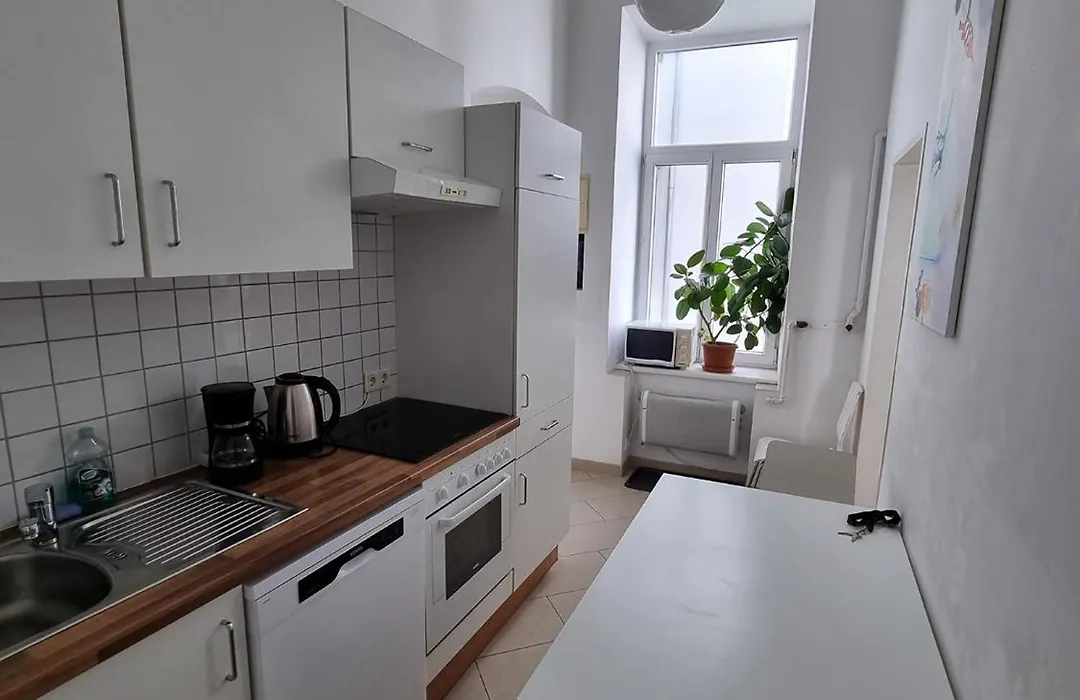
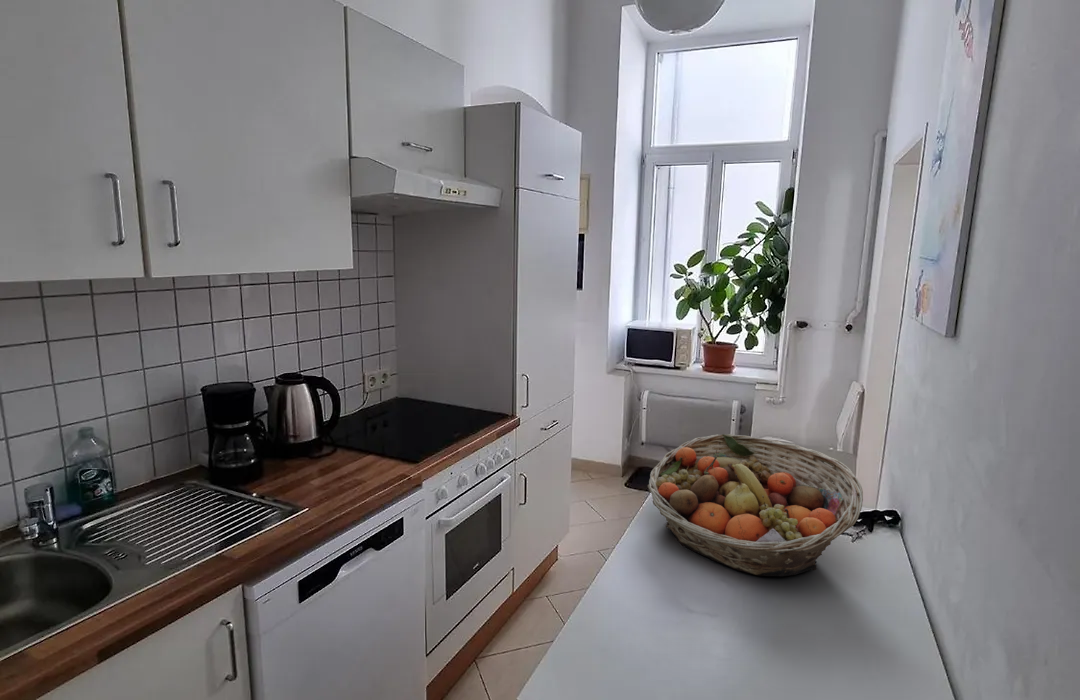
+ fruit basket [647,433,864,577]
